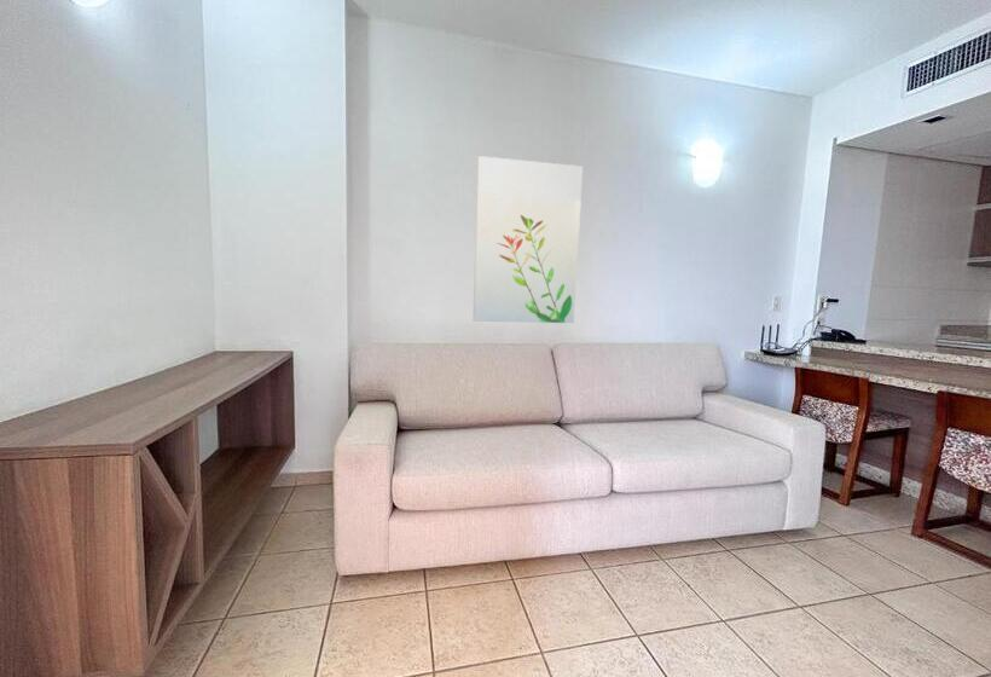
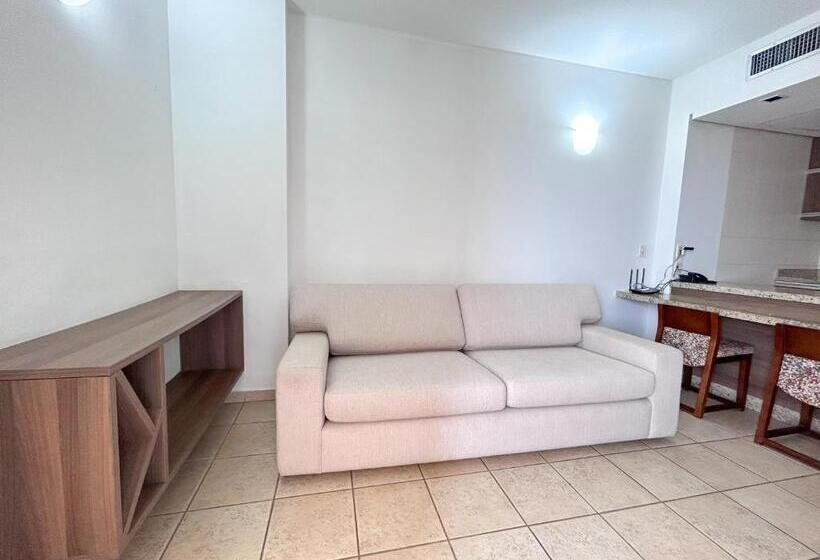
- wall art [473,155,584,324]
